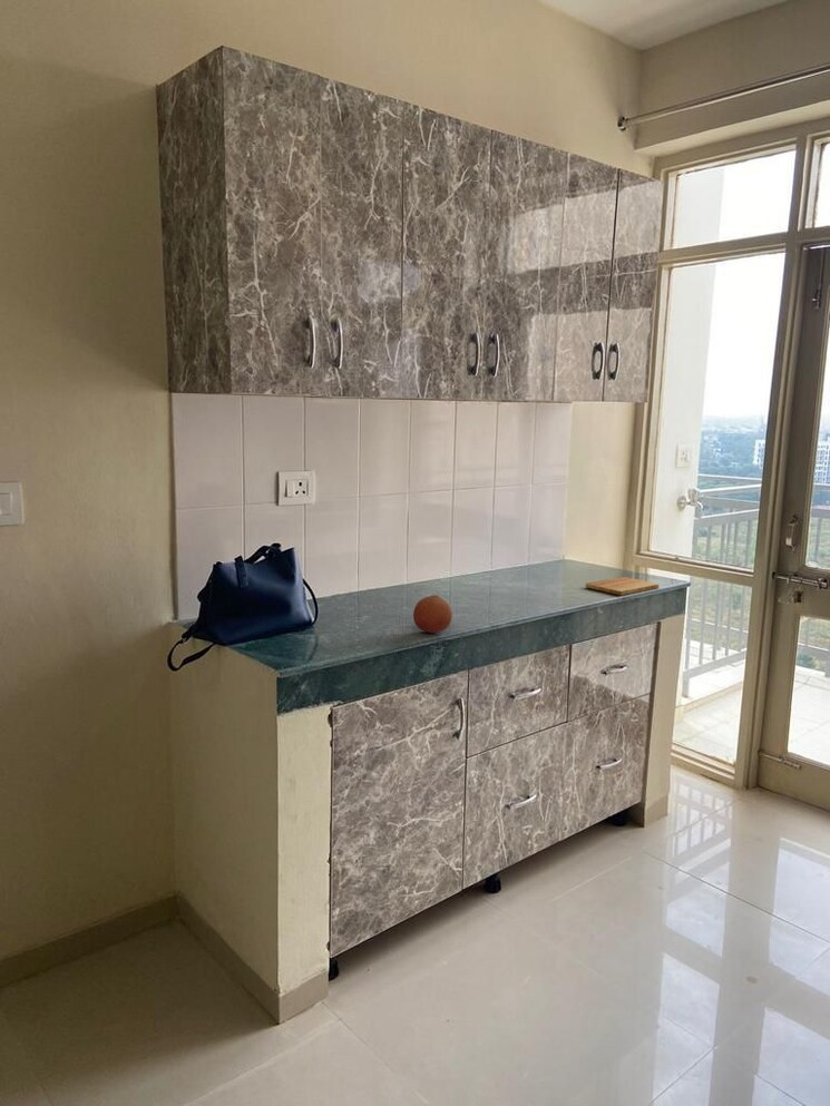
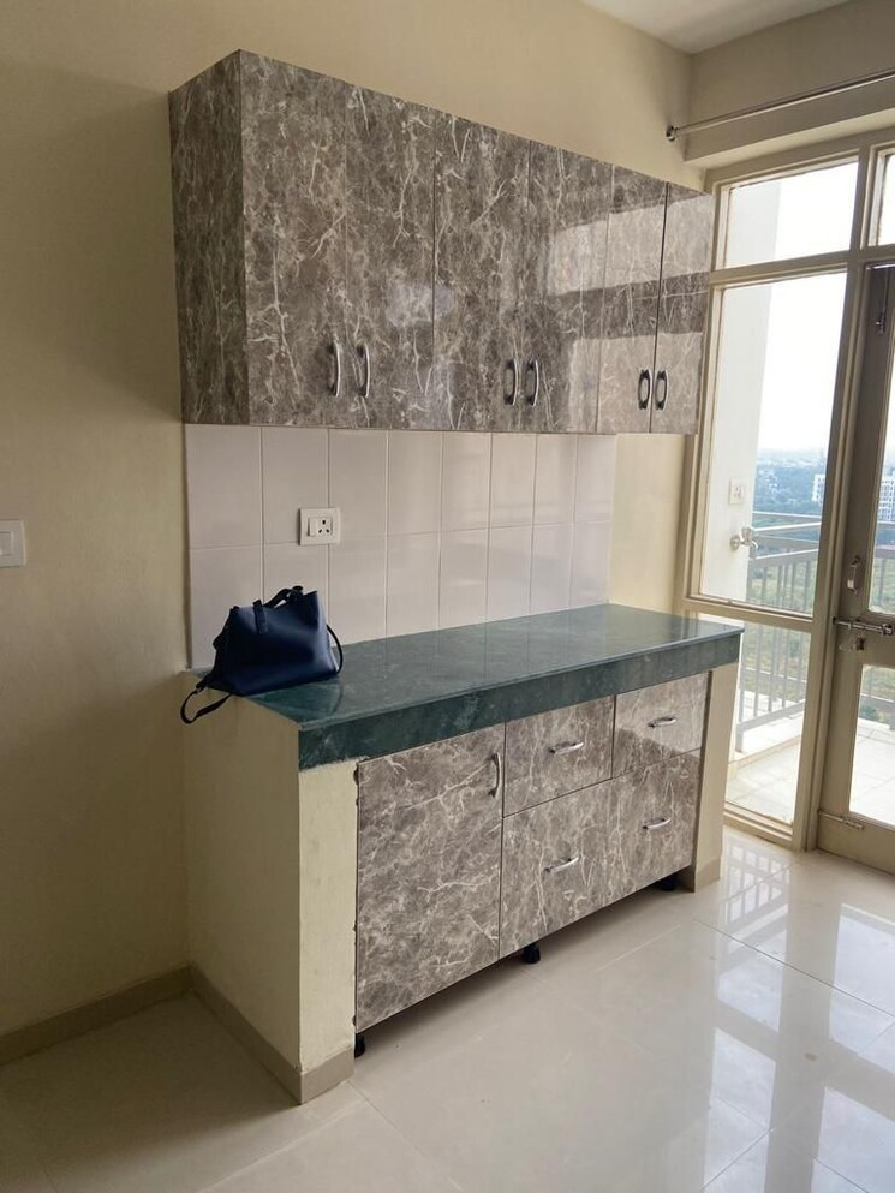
- fruit [412,595,453,634]
- cutting board [585,576,660,596]
